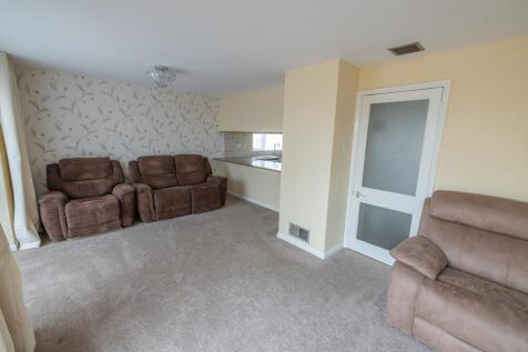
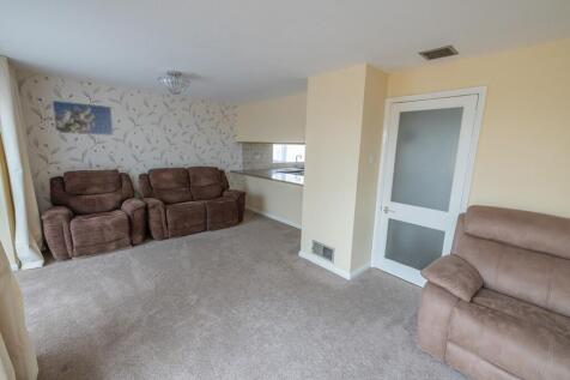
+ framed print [51,99,115,137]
